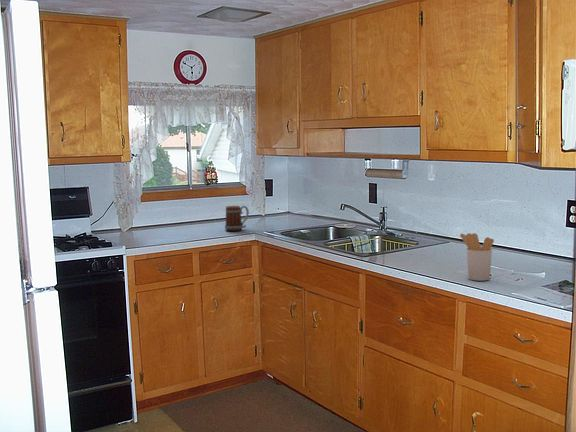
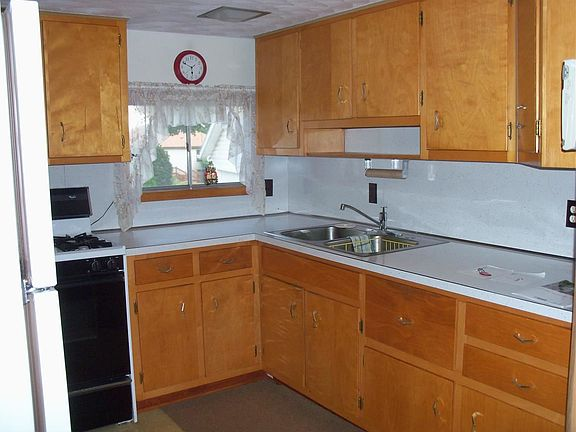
- utensil holder [459,232,495,282]
- mug [224,205,250,232]
